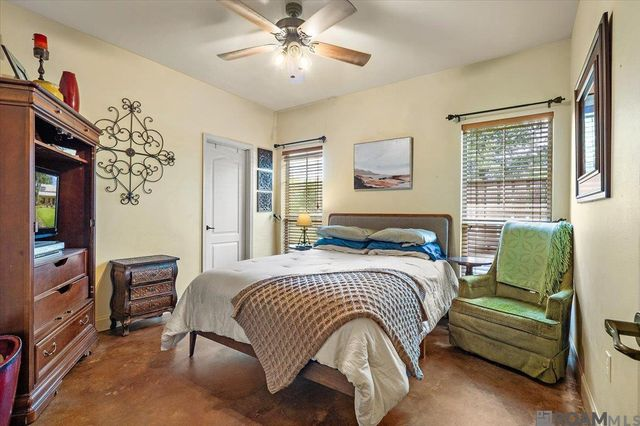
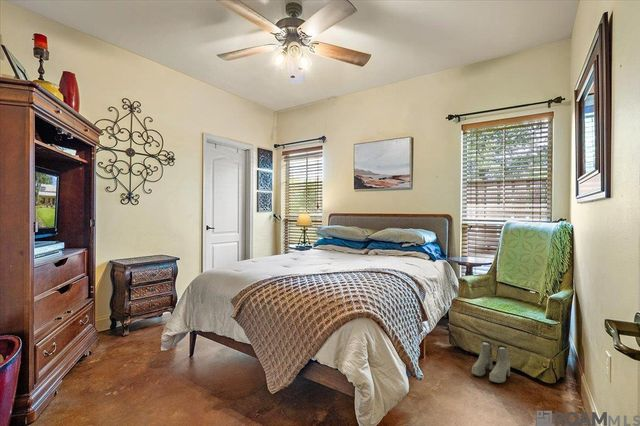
+ boots [471,340,511,384]
